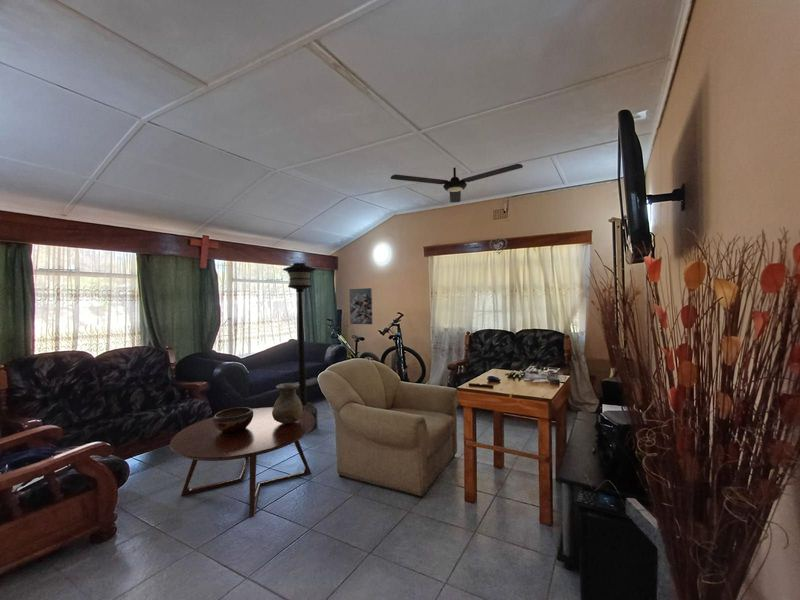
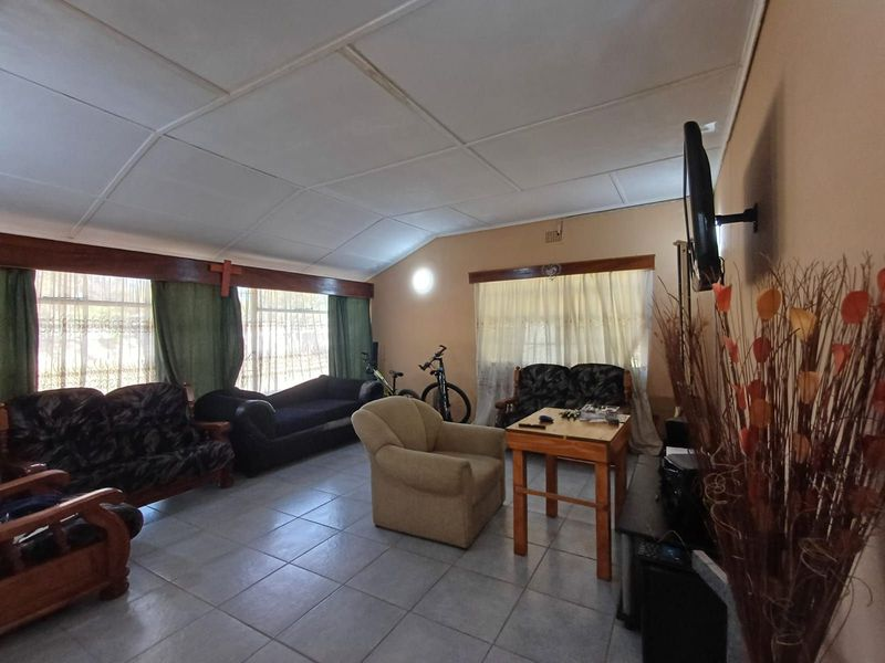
- decorative bowl [213,406,253,433]
- wall art [348,287,373,325]
- coffee table [169,406,315,518]
- ceiling fan [389,163,524,204]
- vase [272,382,302,424]
- floor lamp [281,262,319,435]
